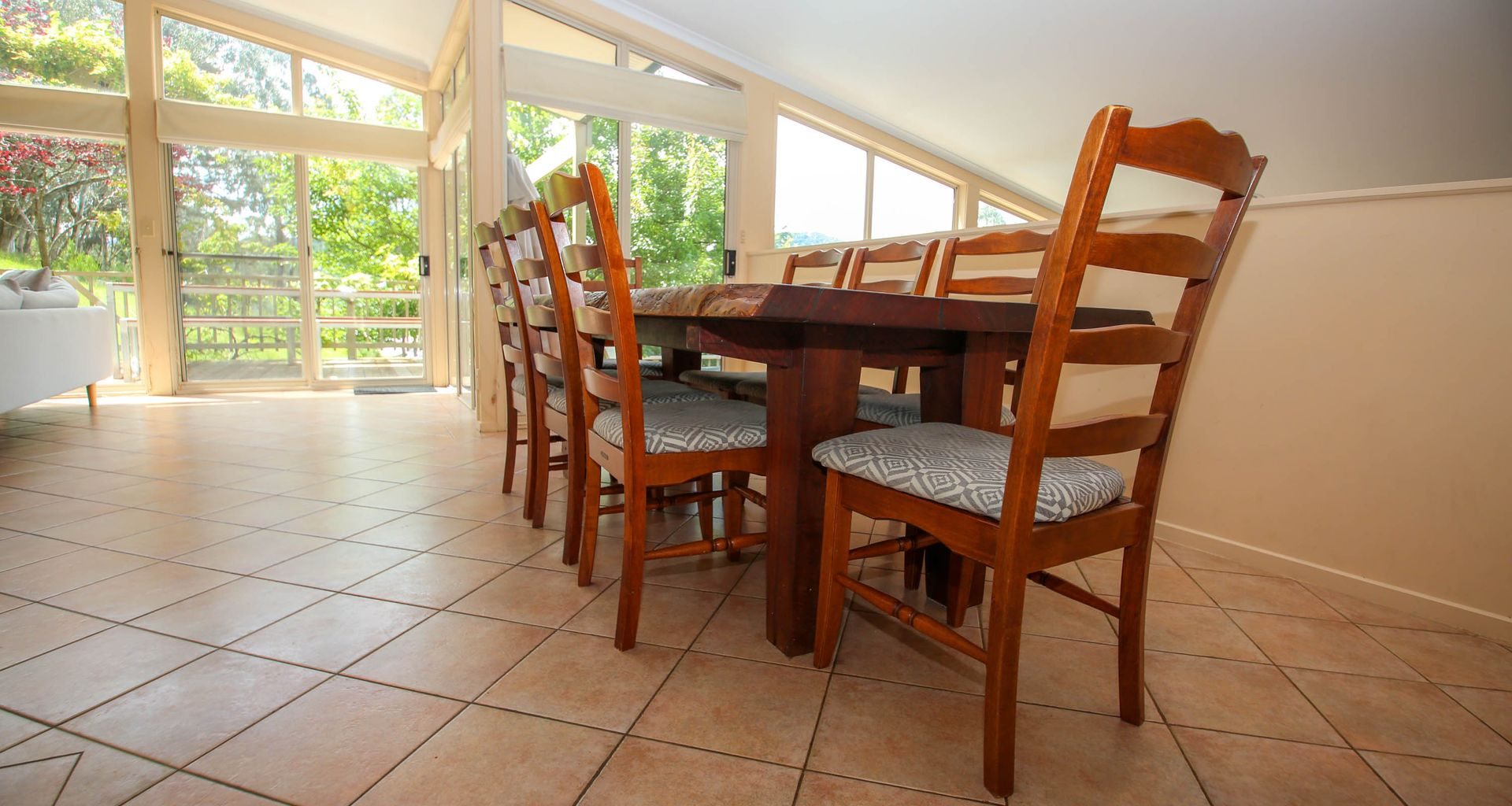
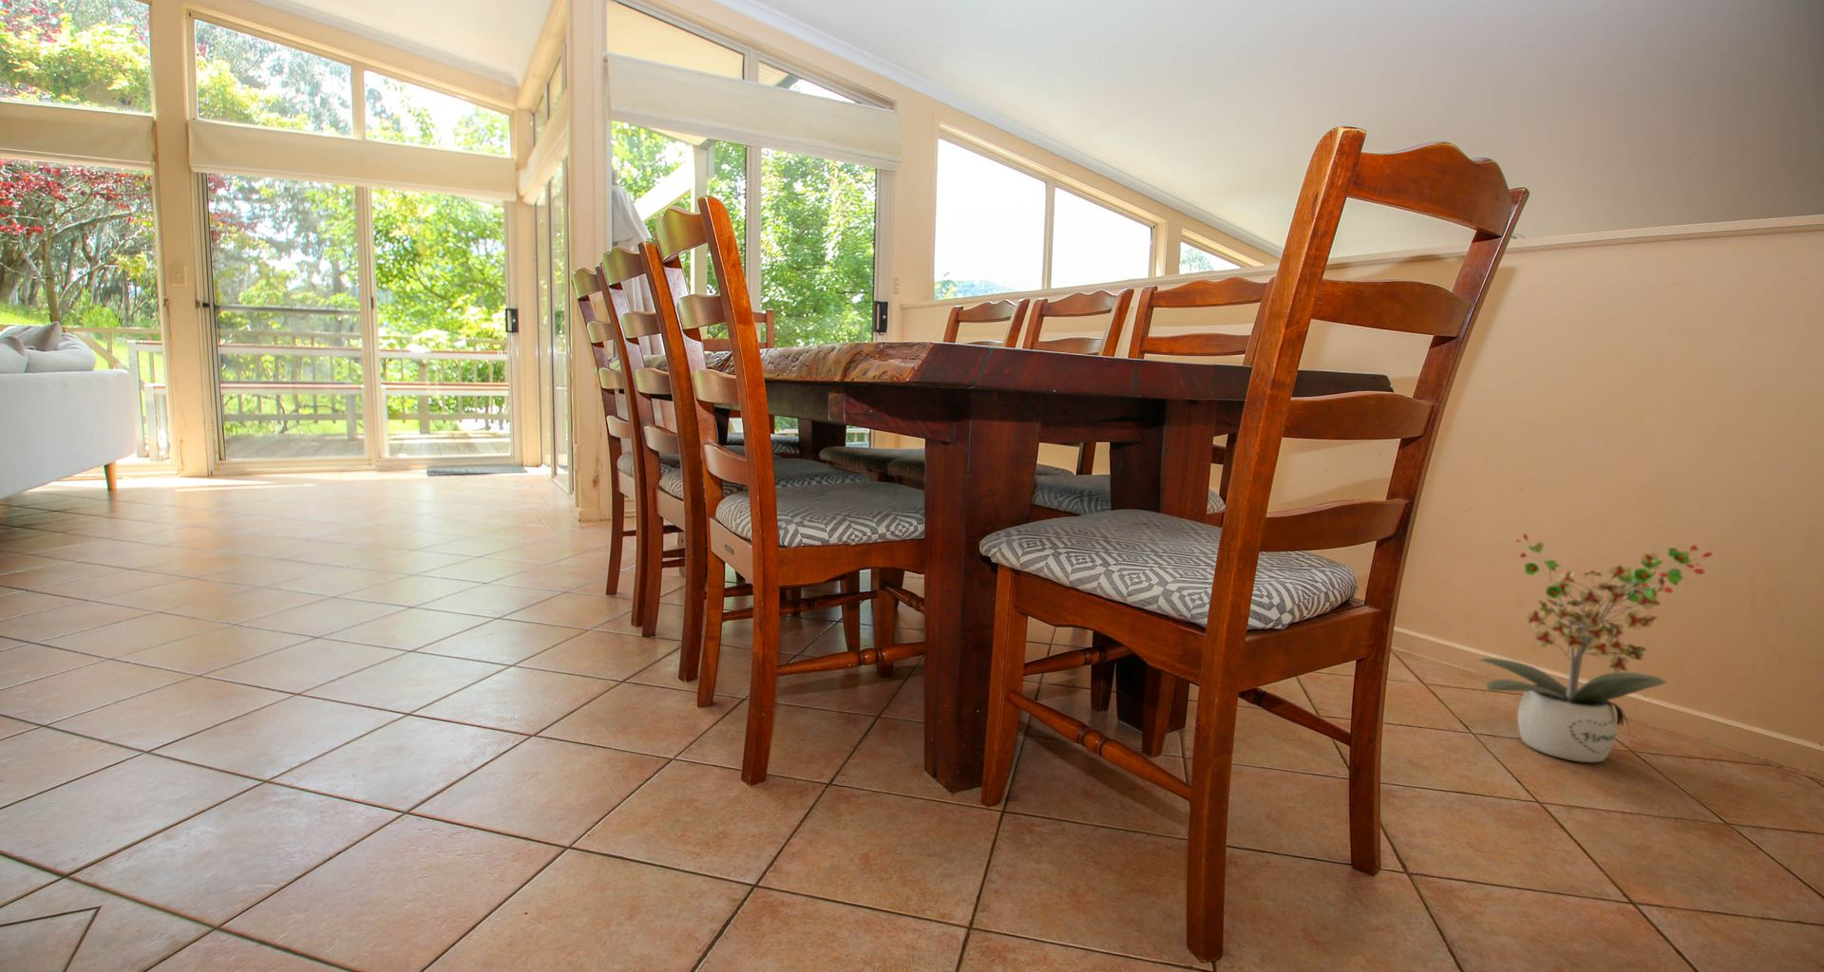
+ potted plant [1478,533,1714,763]
